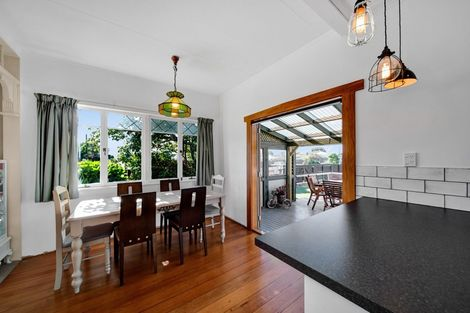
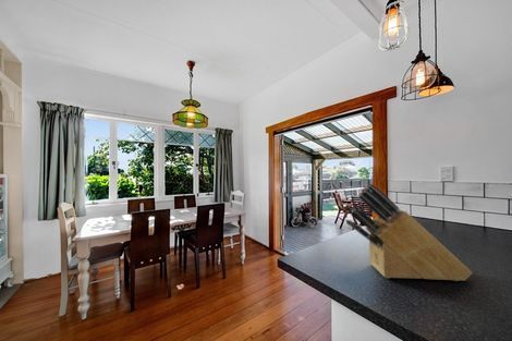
+ knife block [343,183,473,282]
